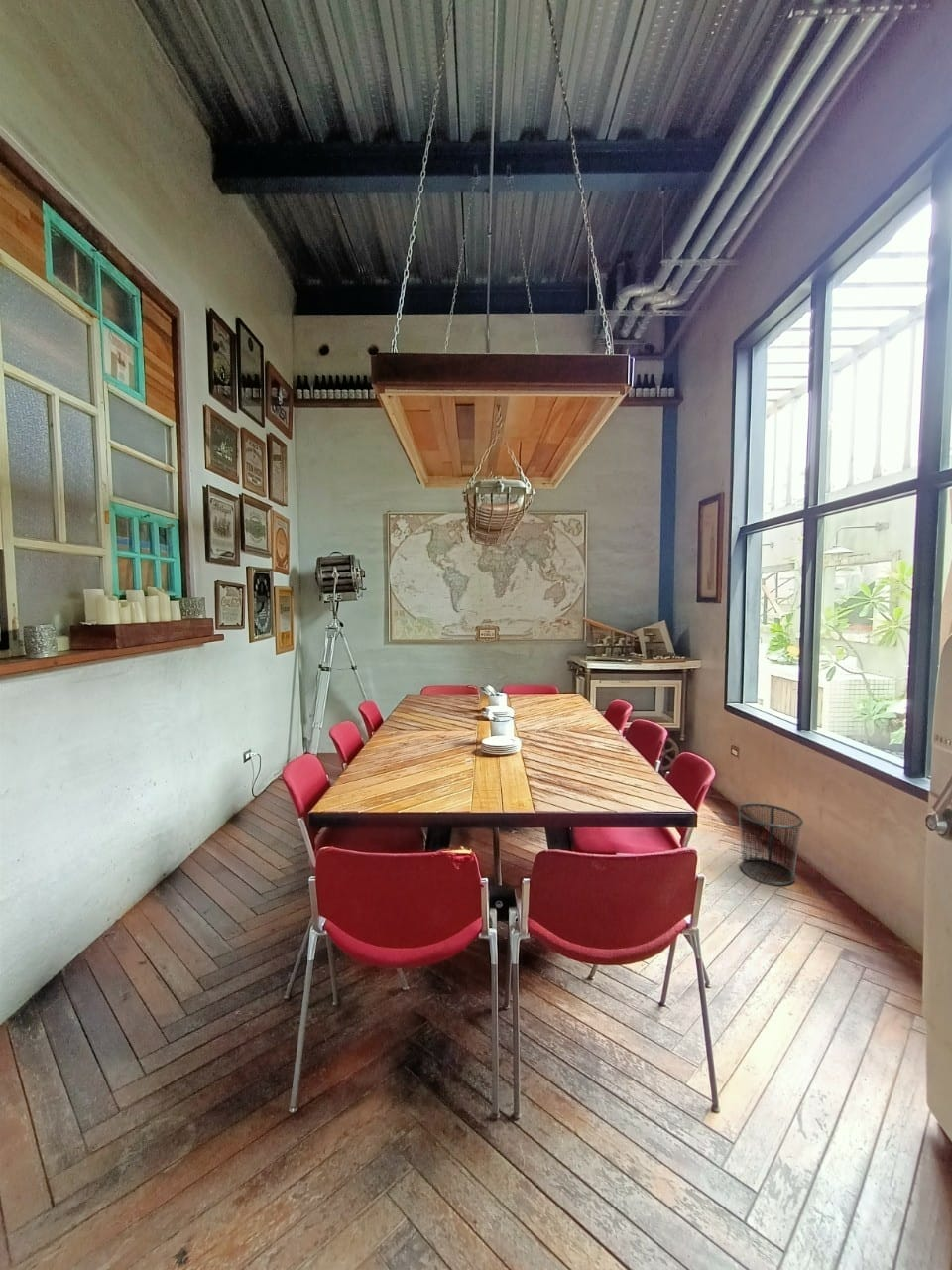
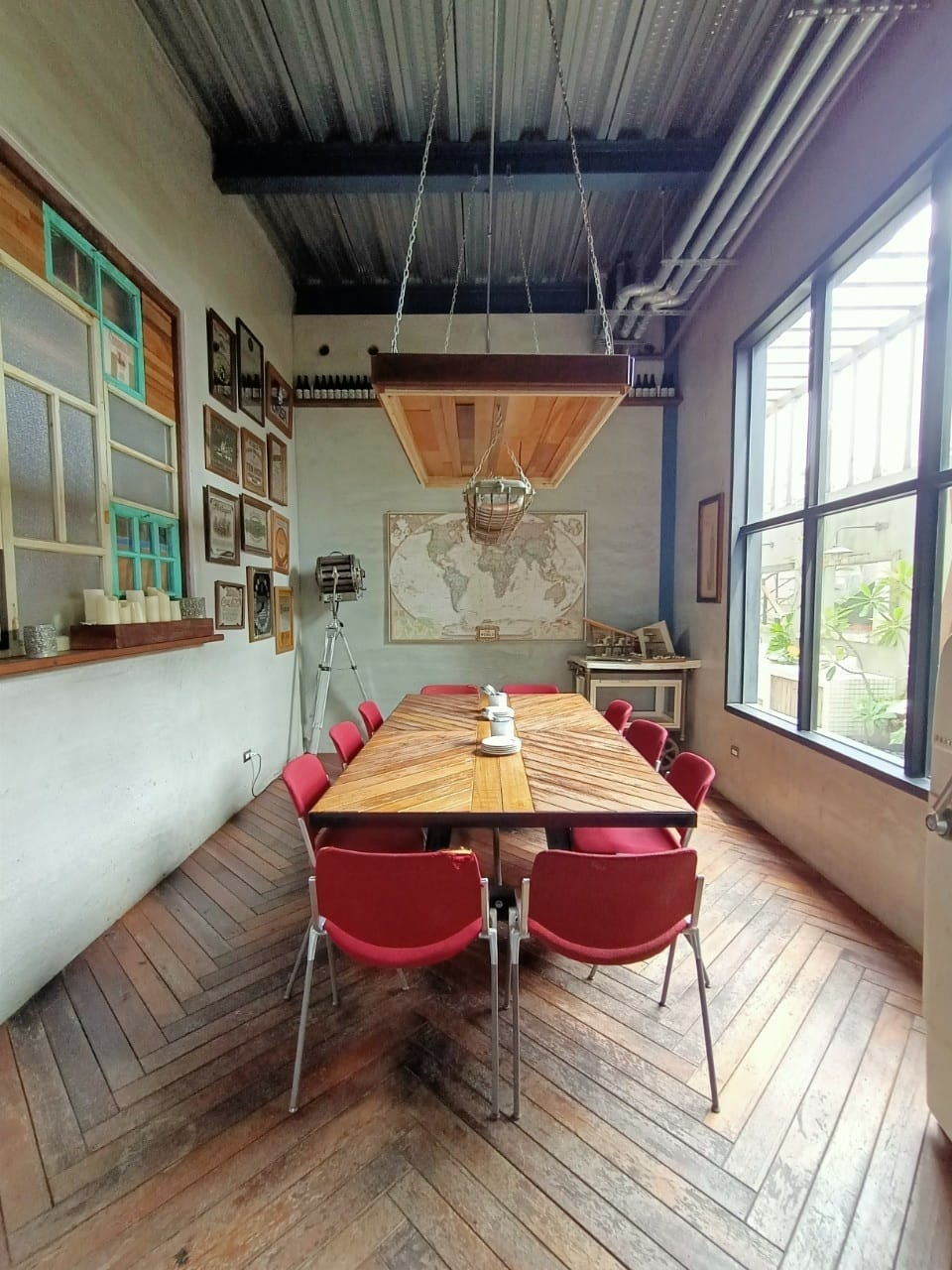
- waste bin [737,802,804,886]
